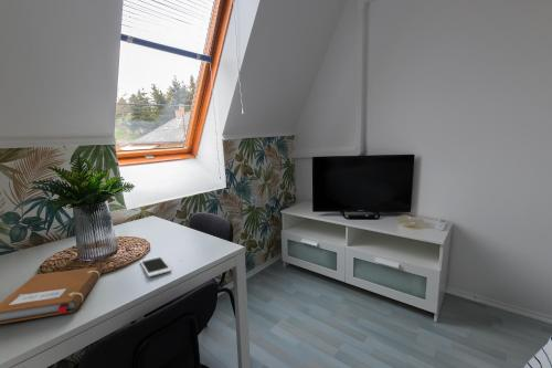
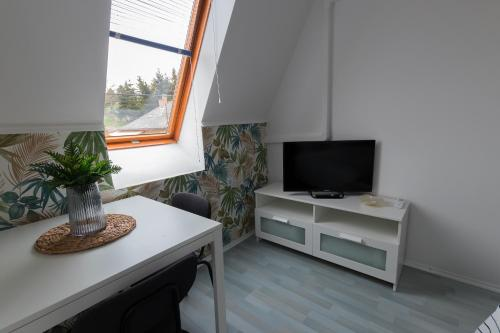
- cell phone [139,255,172,277]
- notebook [0,266,104,325]
